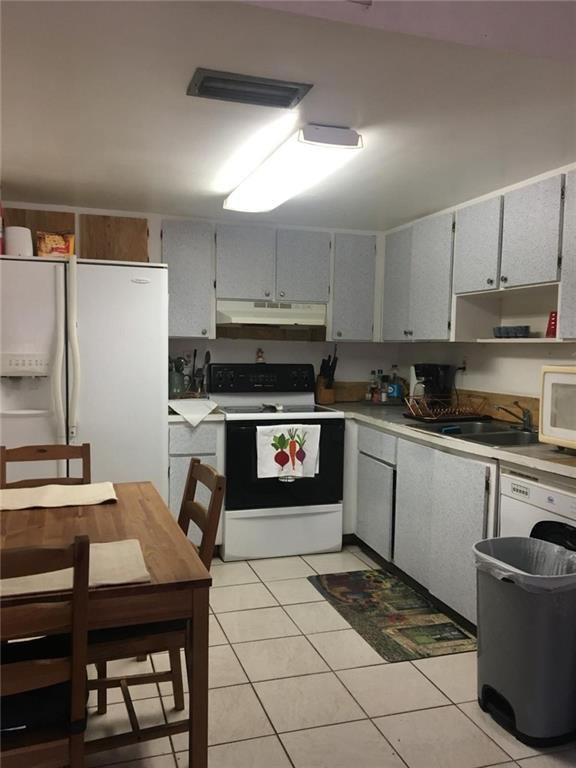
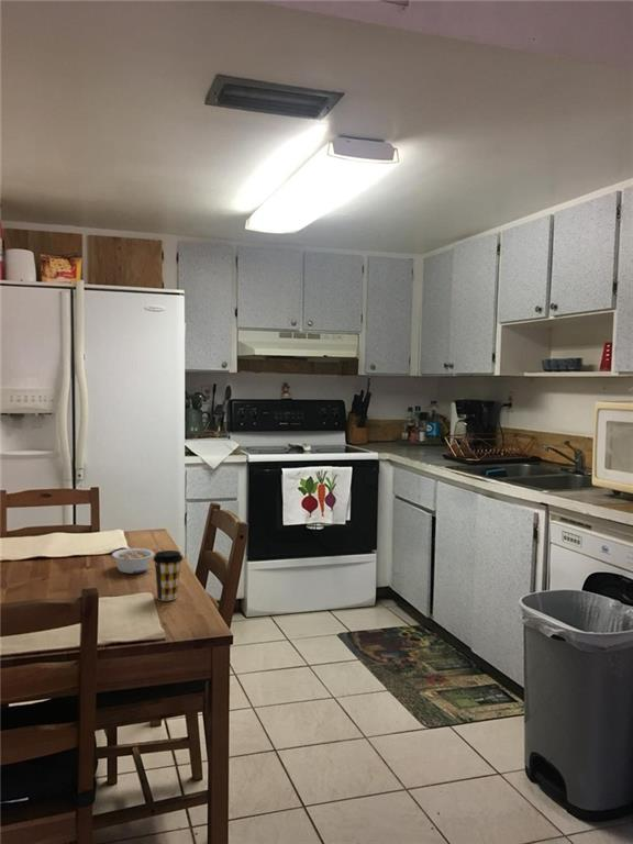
+ coffee cup [152,549,184,602]
+ legume [111,547,155,575]
